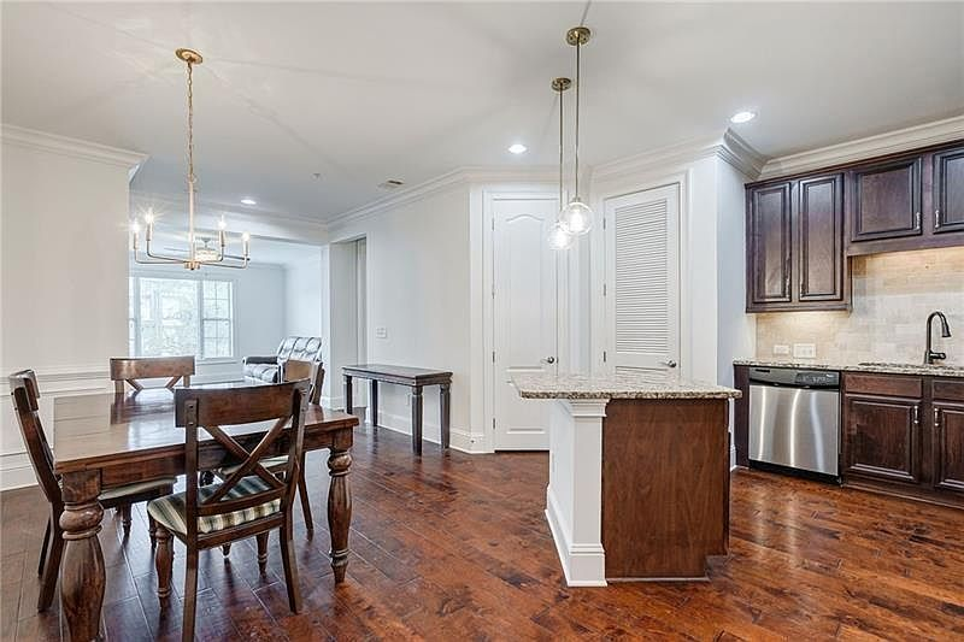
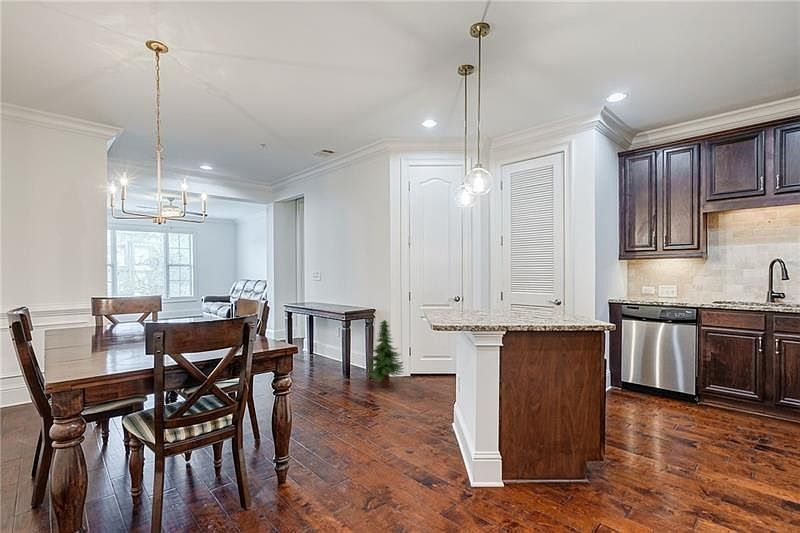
+ tree [364,319,405,389]
